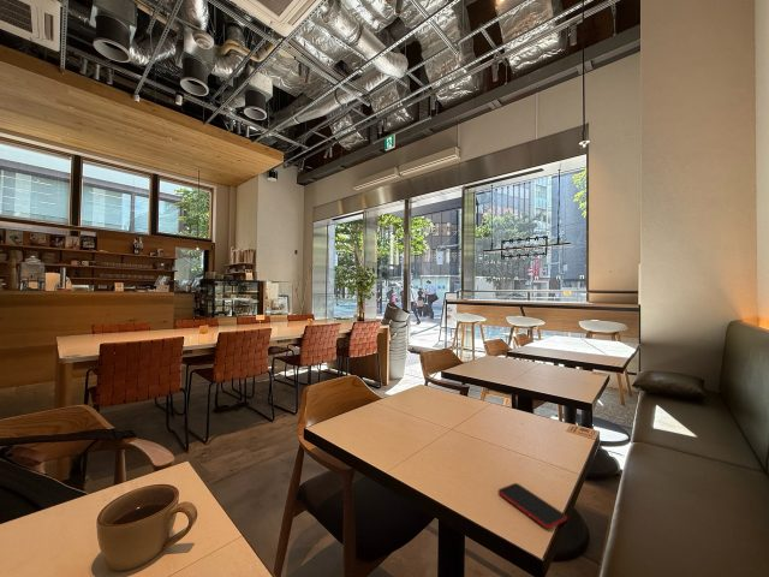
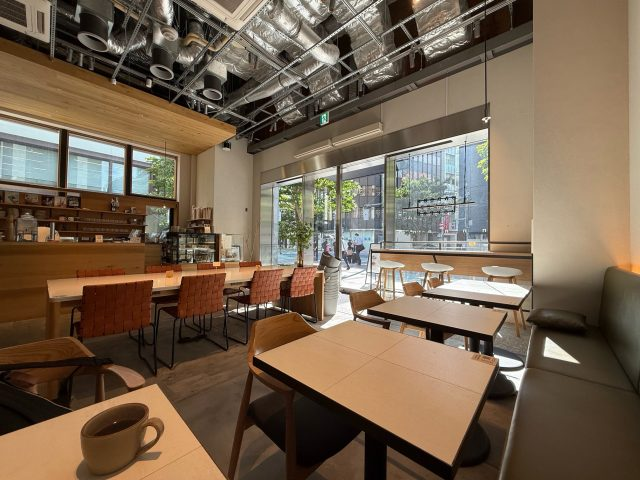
- smartphone [497,482,568,530]
